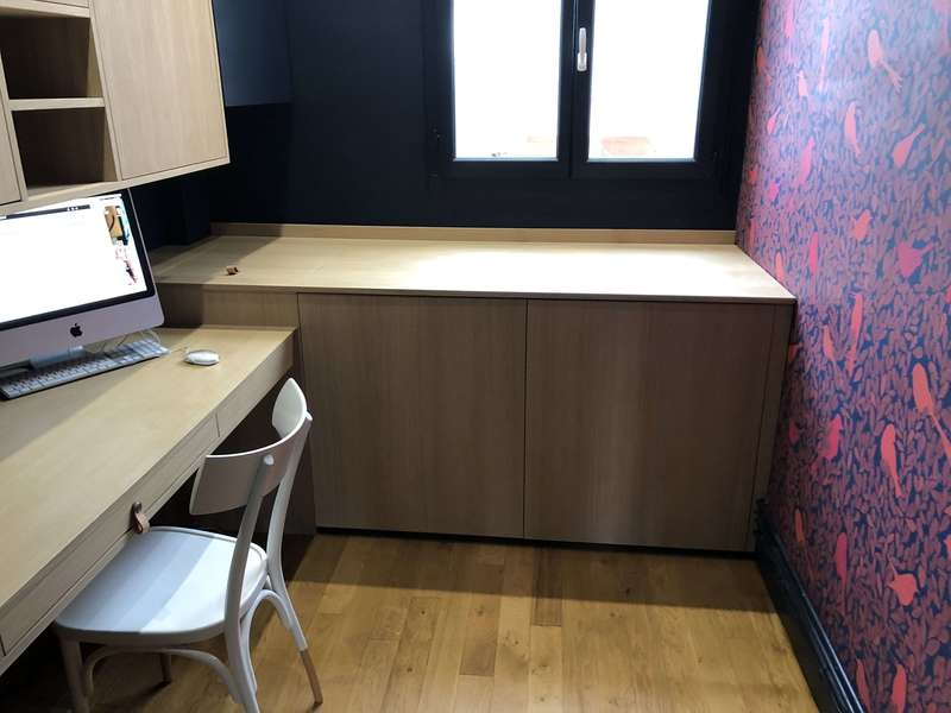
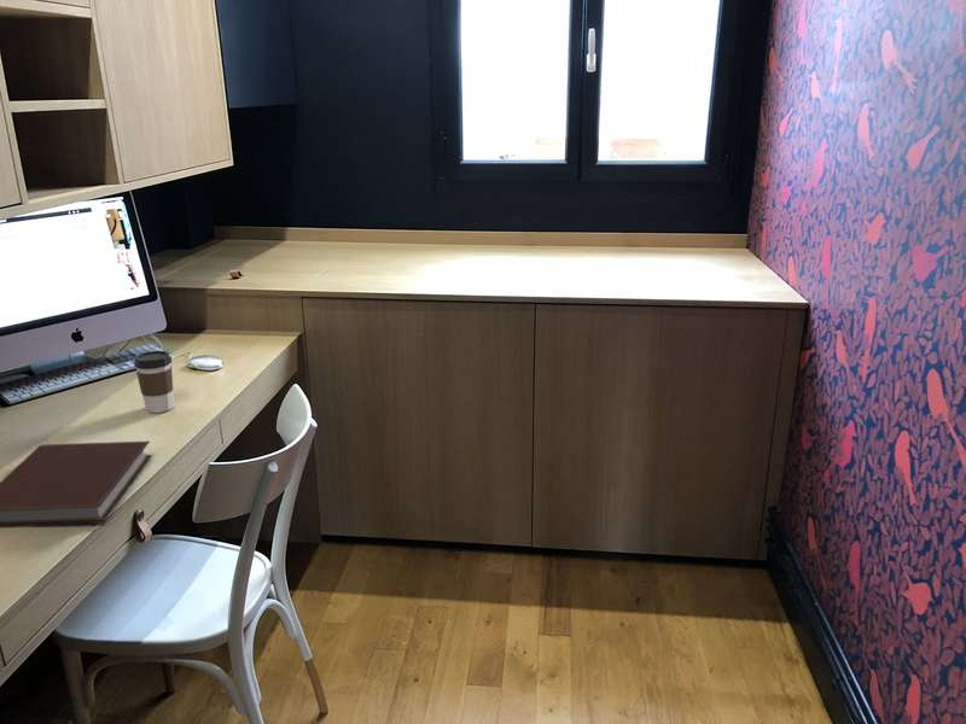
+ notebook [0,440,153,529]
+ coffee cup [133,350,175,414]
